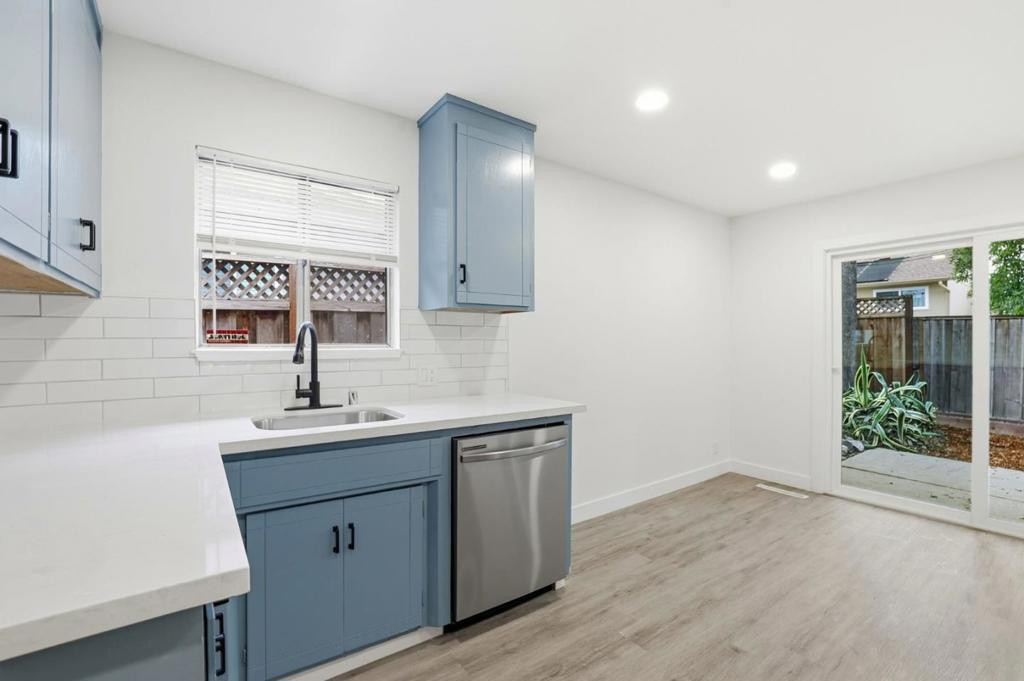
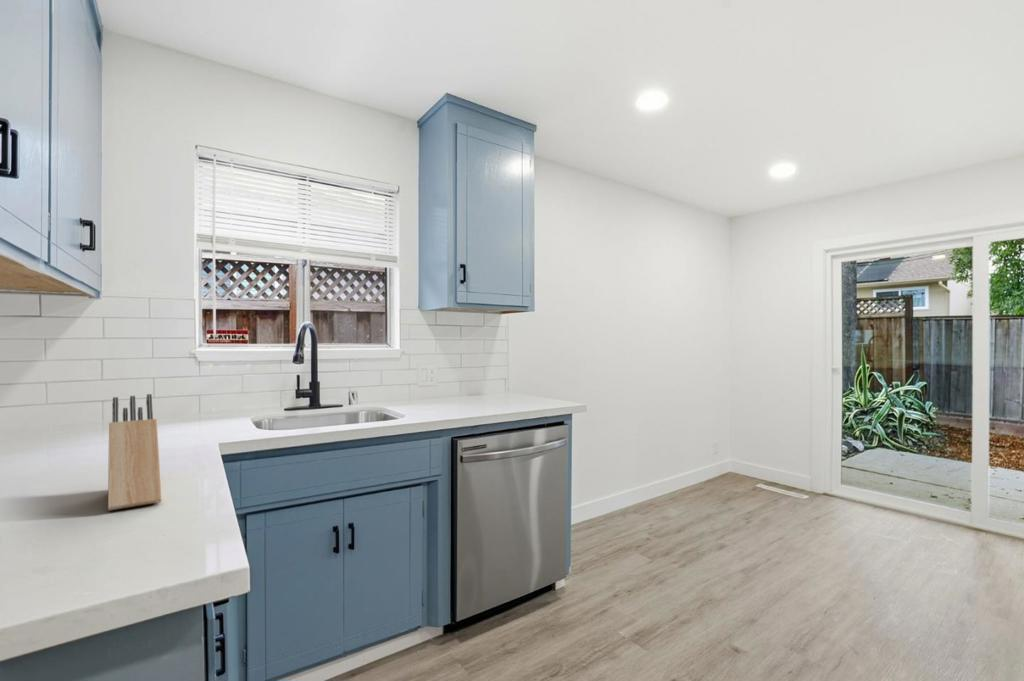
+ knife block [107,393,162,512]
